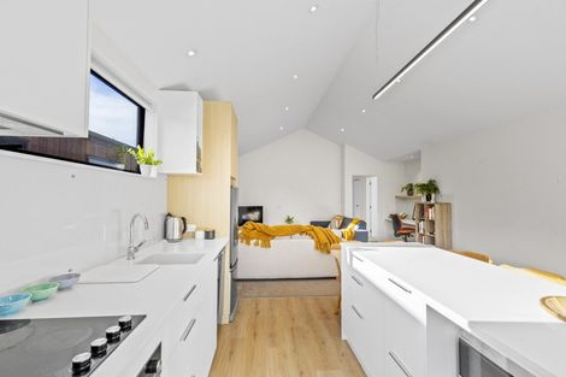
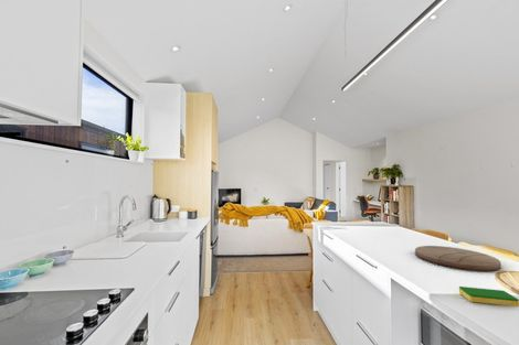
+ cutting board [414,245,502,273]
+ dish sponge [458,285,519,308]
